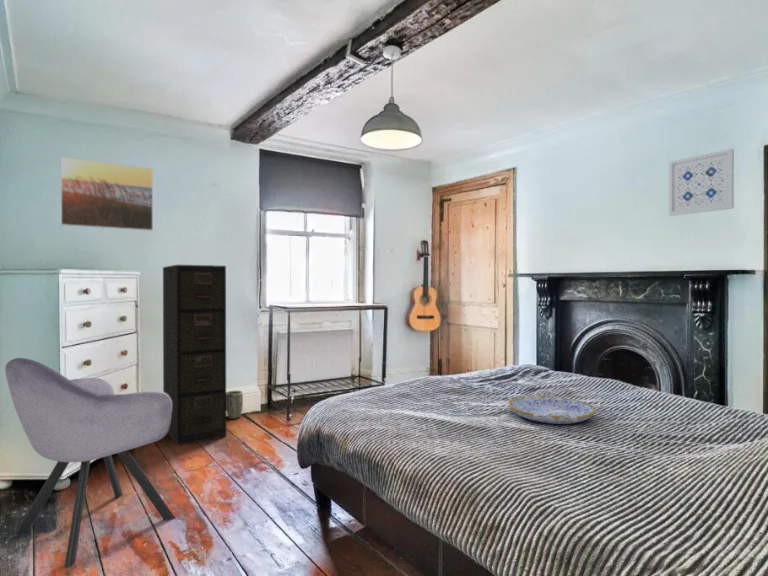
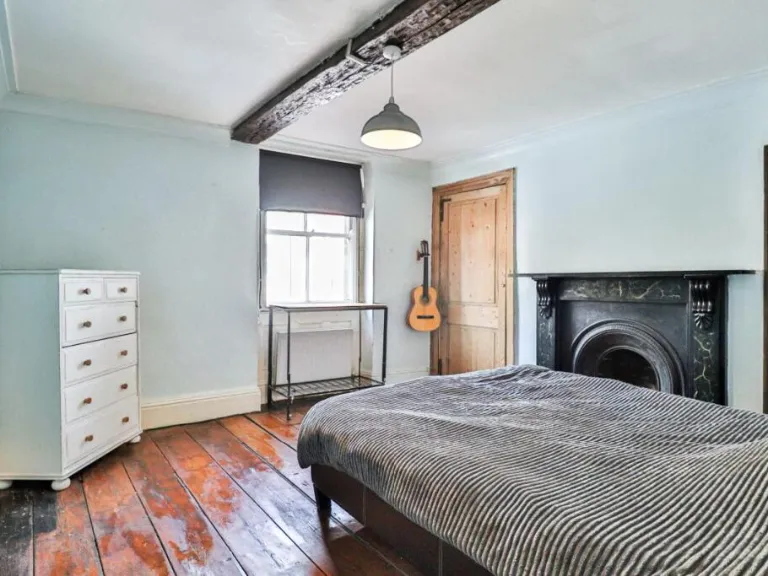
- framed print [60,156,154,232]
- filing cabinet [162,264,227,447]
- wall art [668,148,735,217]
- serving tray [507,389,596,425]
- chair [4,357,176,569]
- plant pot [226,390,244,420]
